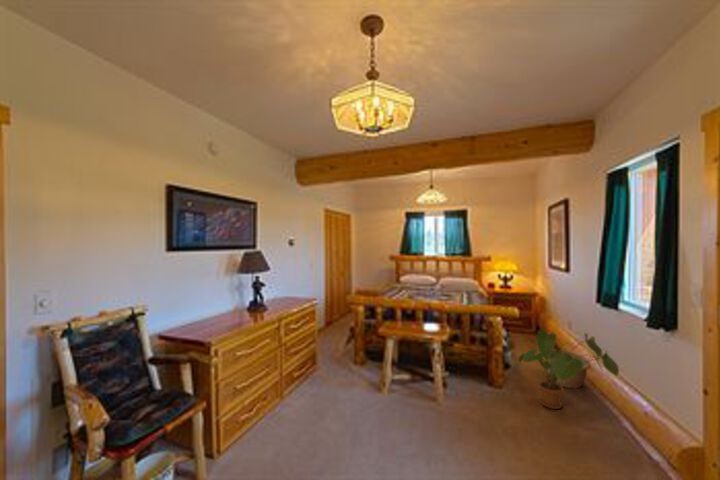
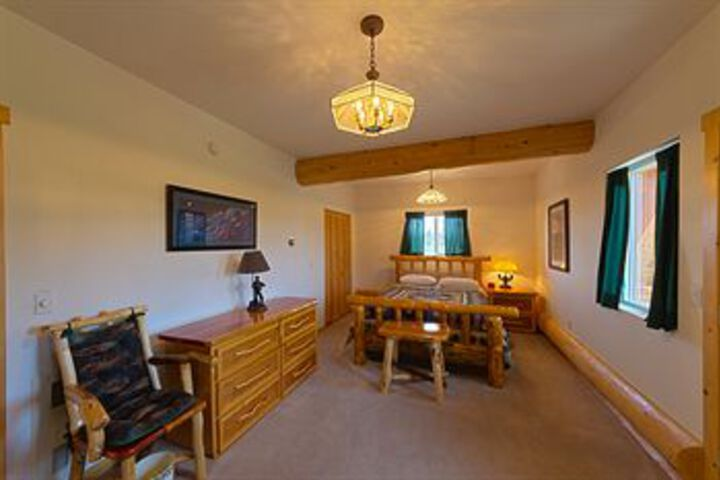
- basket [548,348,592,389]
- house plant [517,329,620,410]
